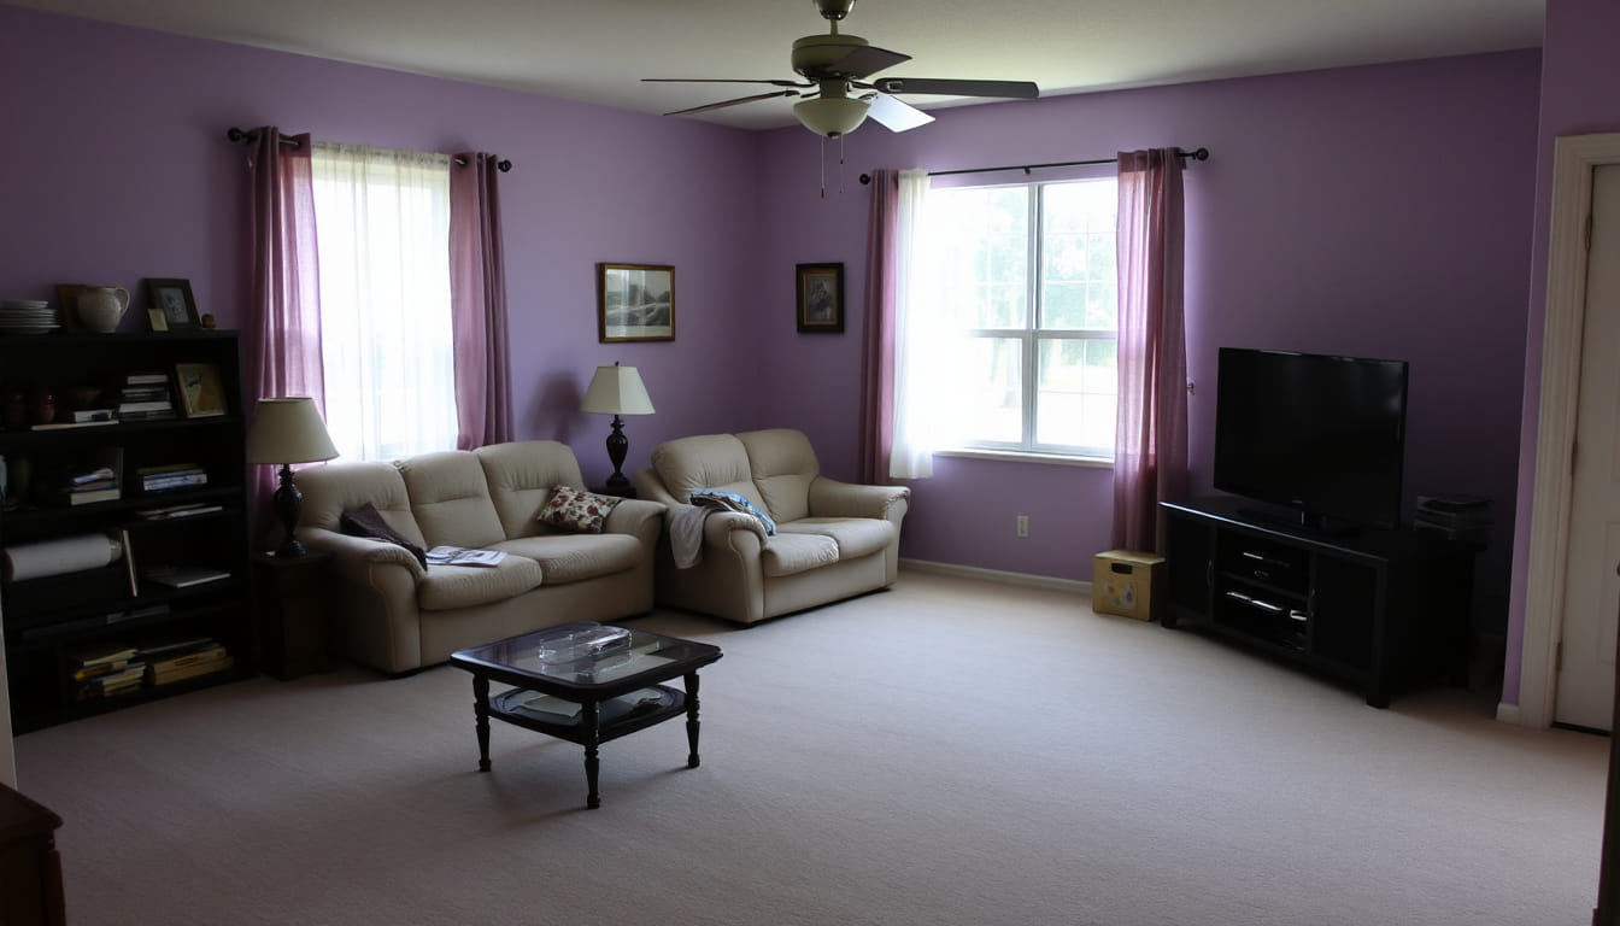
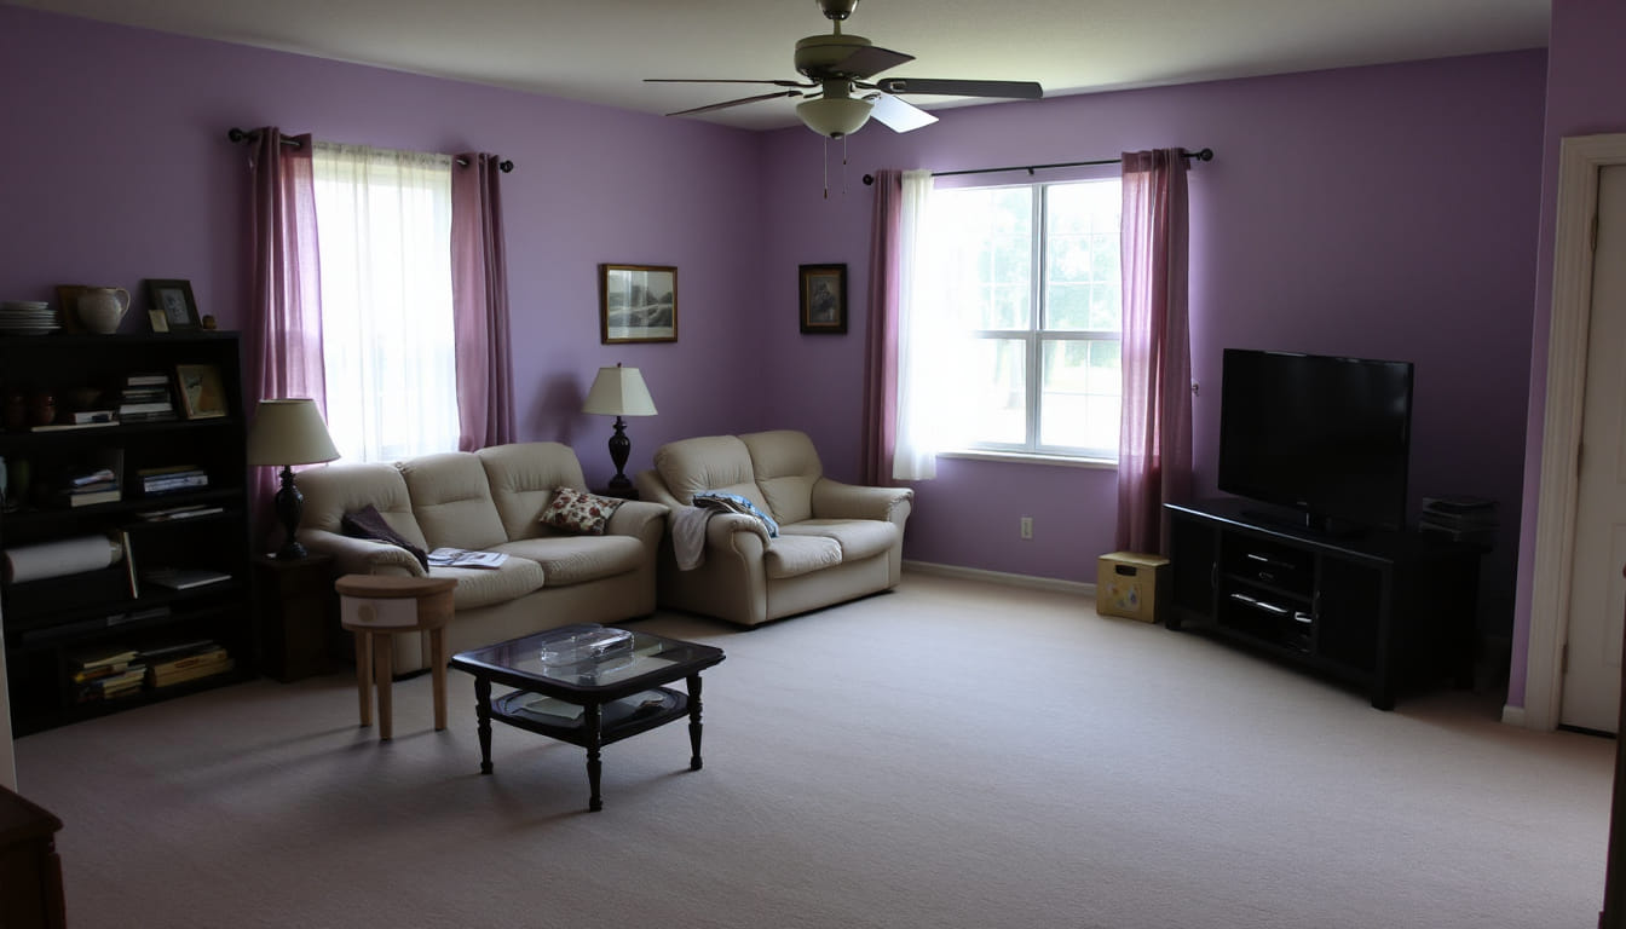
+ side table [334,573,460,740]
